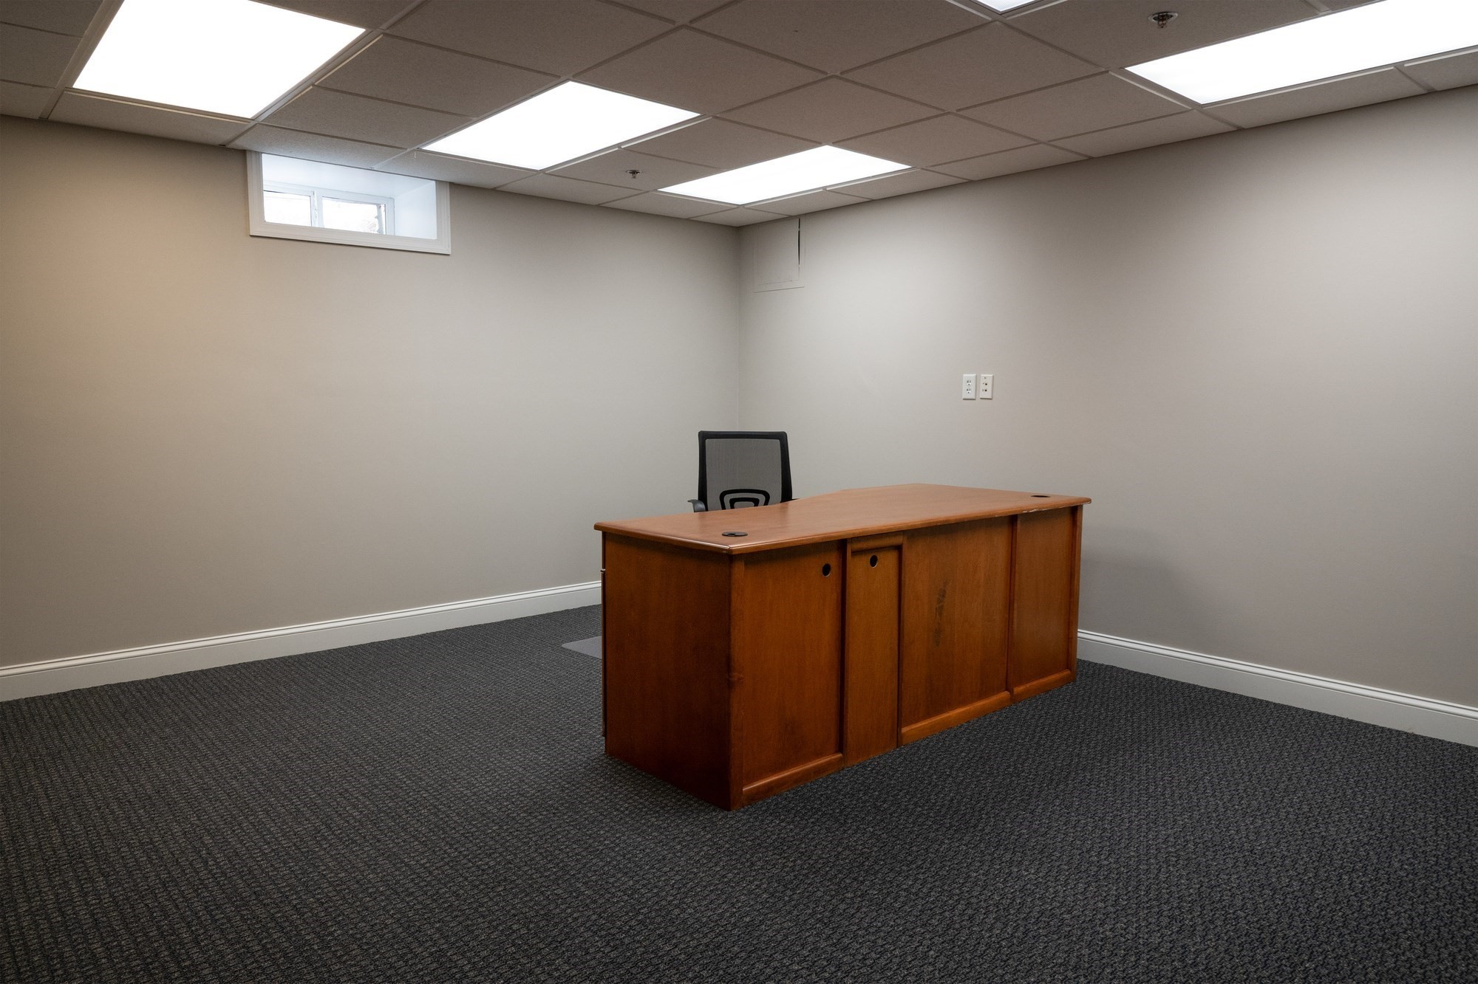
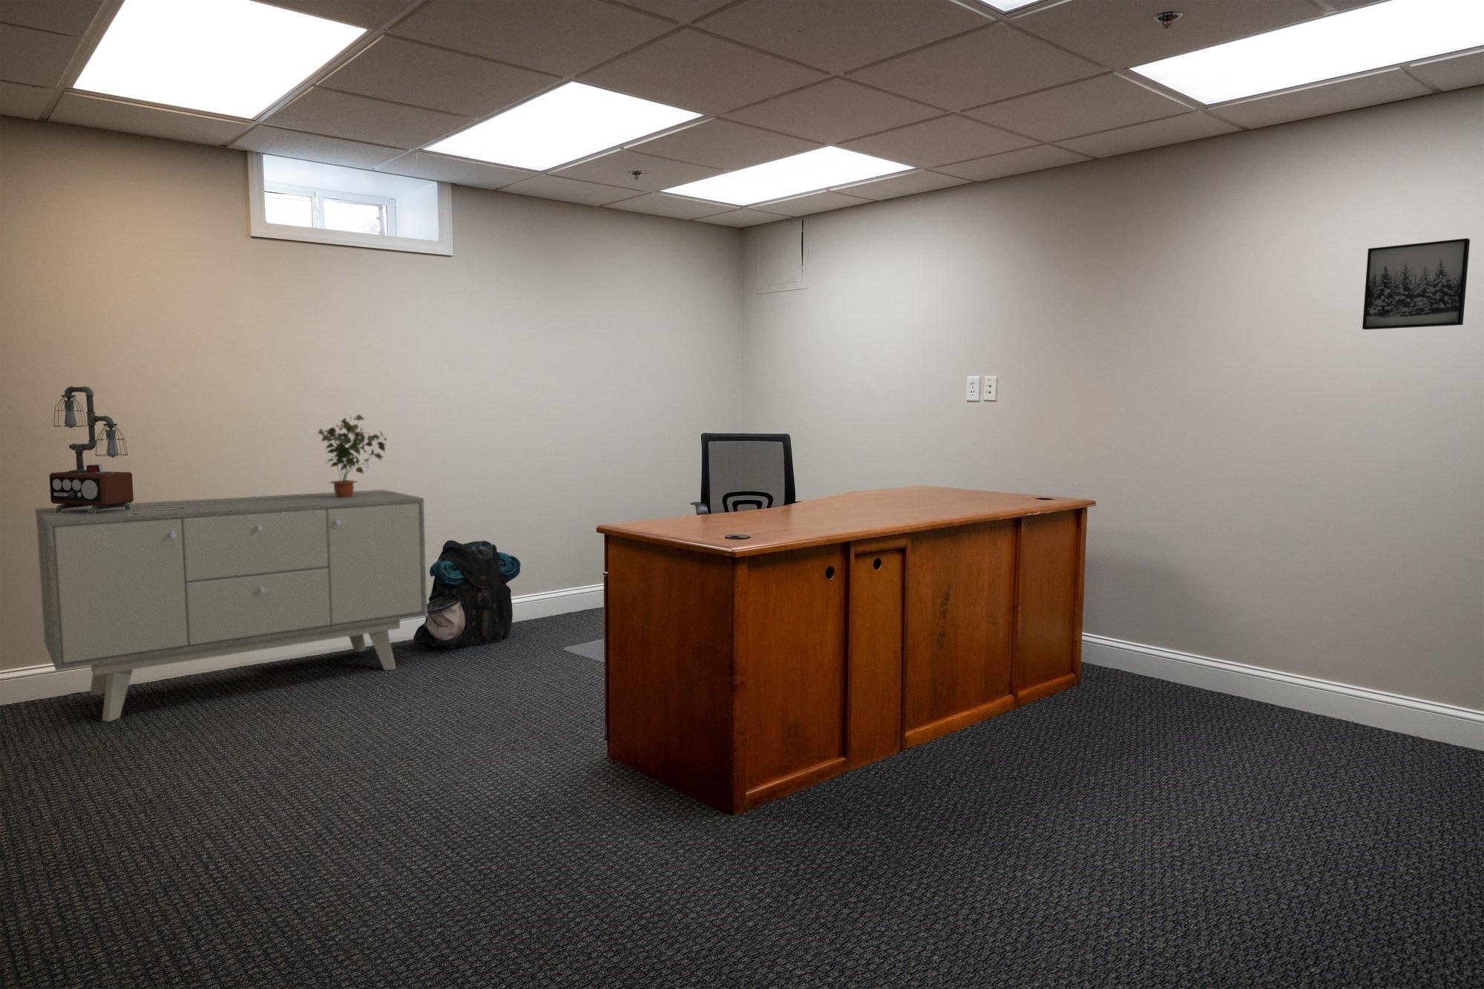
+ sideboard [34,489,427,723]
+ potted plant [318,414,387,498]
+ table lamp [49,386,184,514]
+ wall art [1362,237,1471,330]
+ backpack [413,540,522,649]
